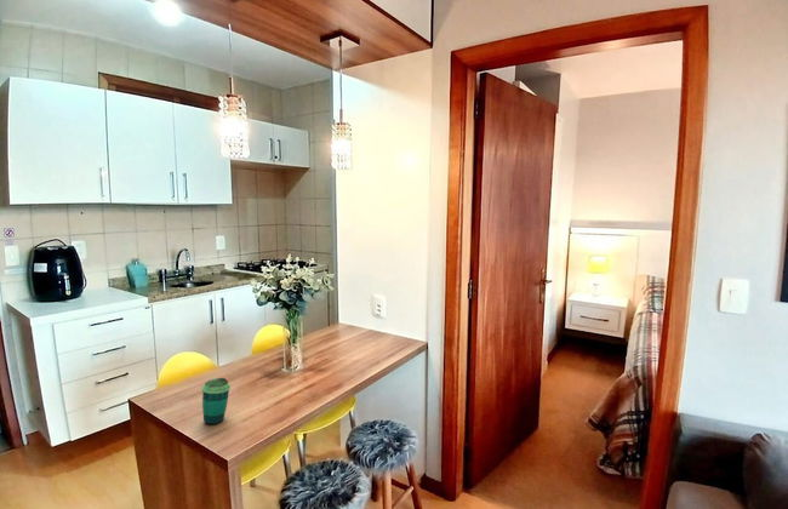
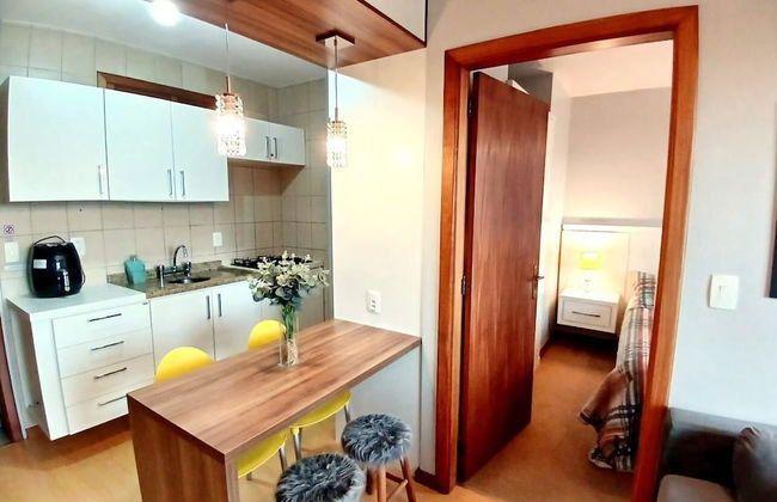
- cup [201,377,232,425]
